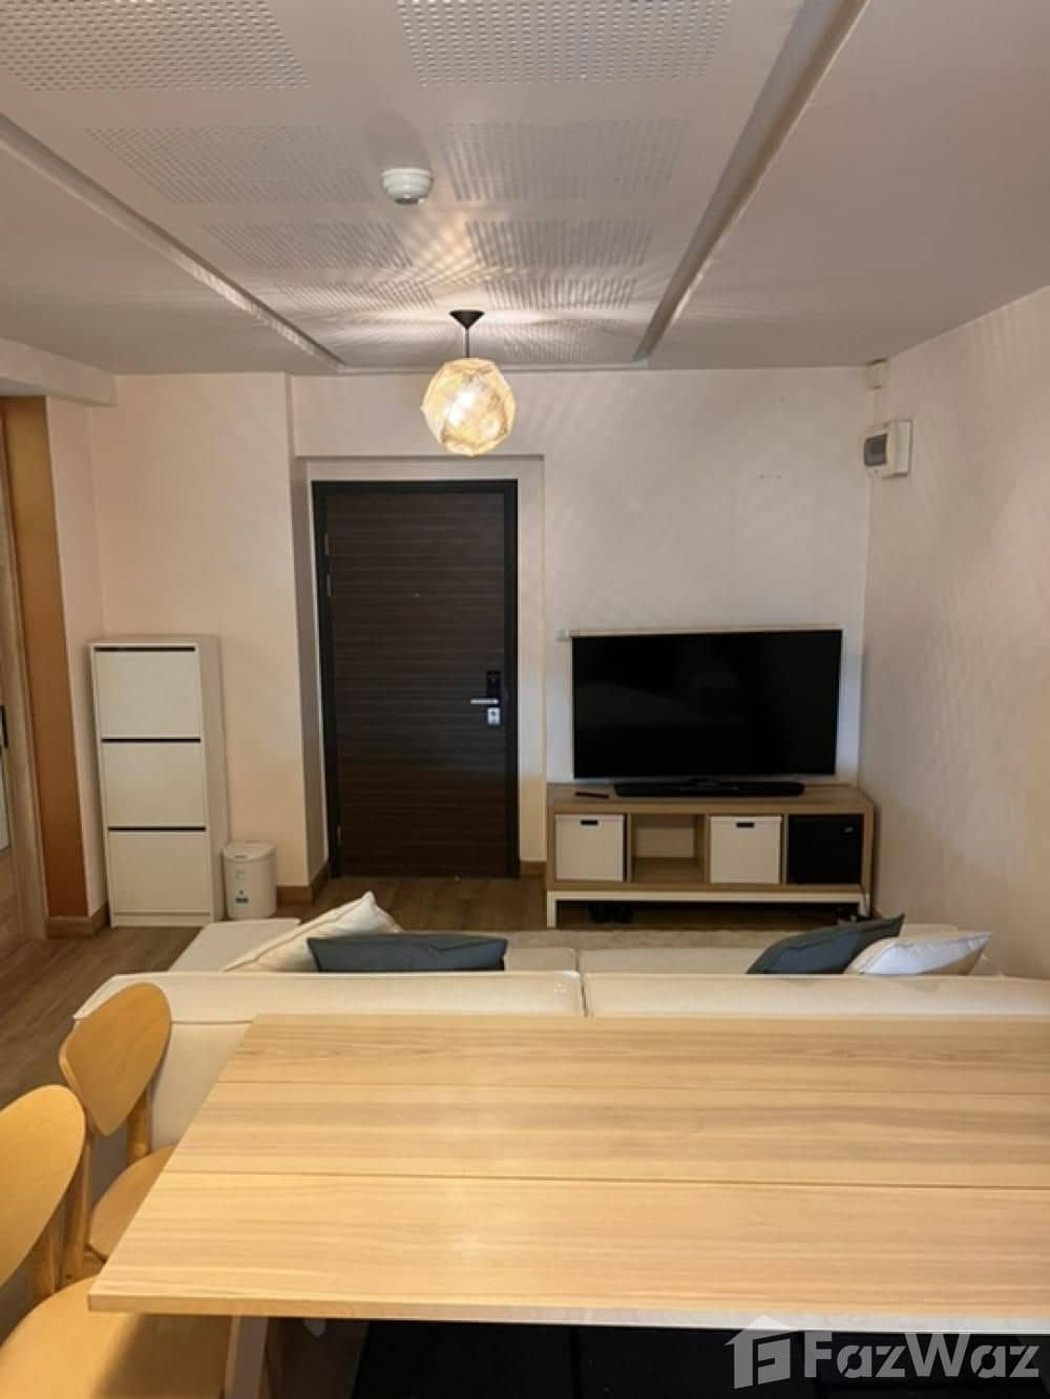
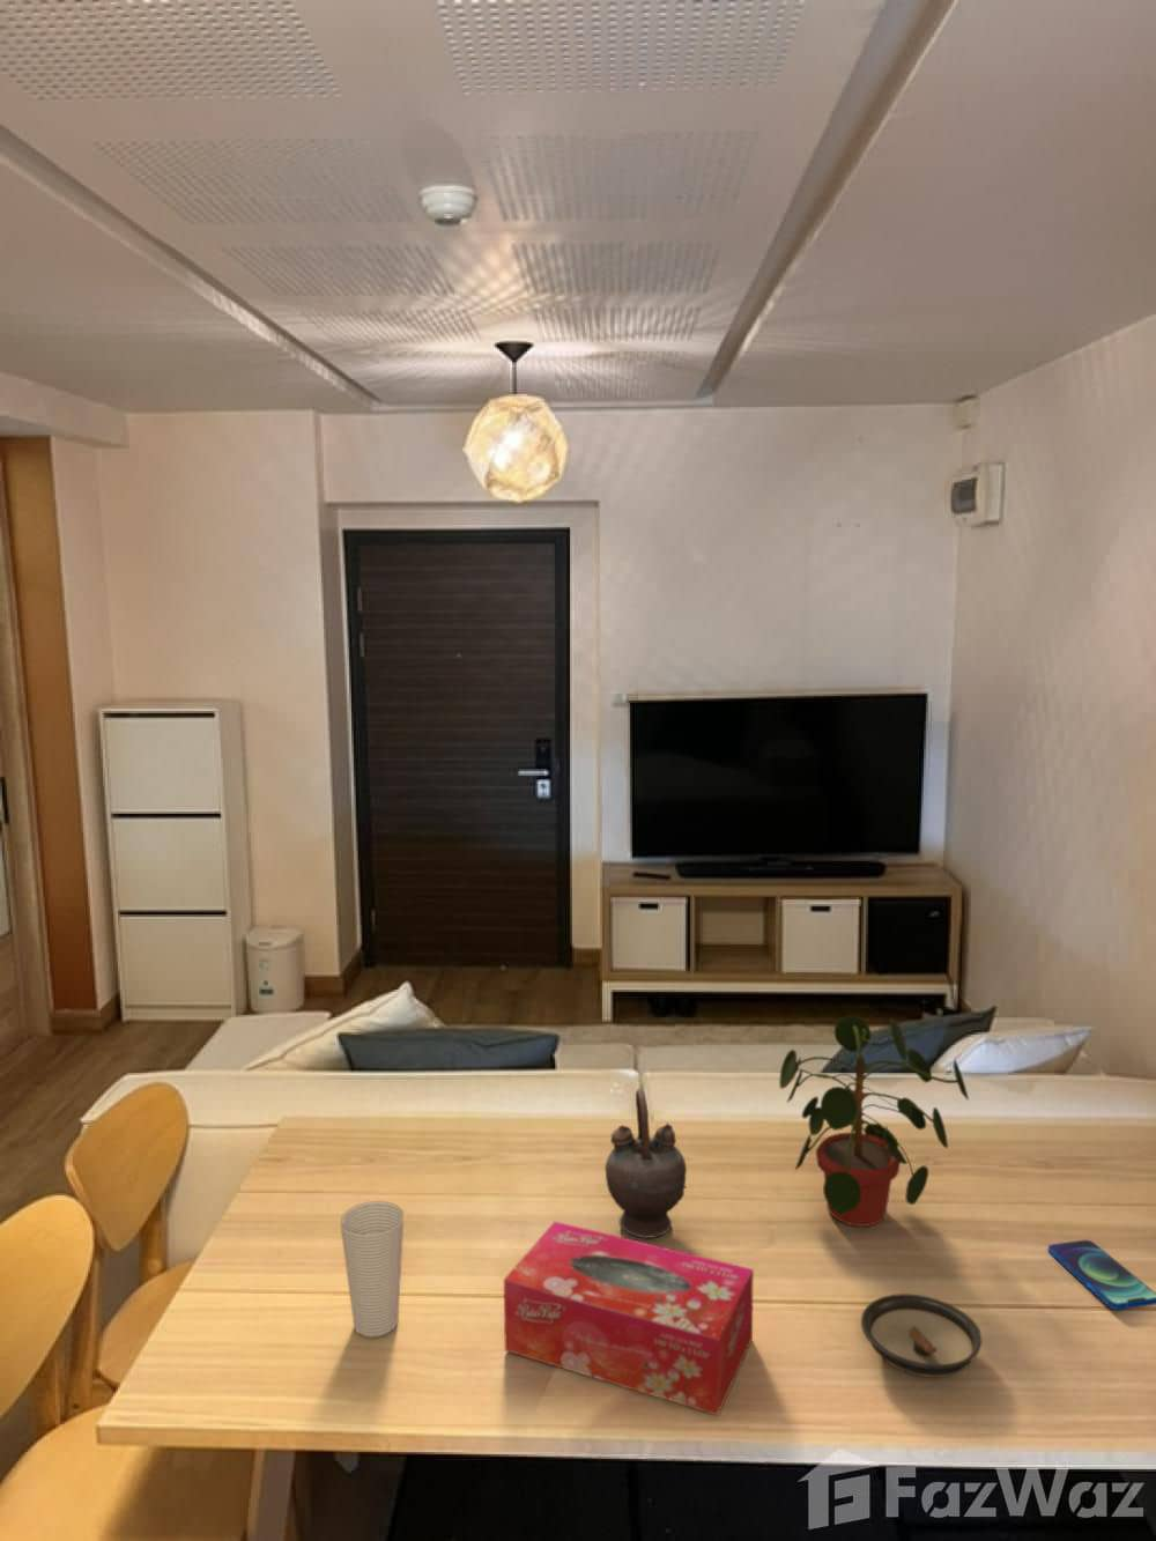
+ tissue box [503,1219,755,1416]
+ teapot [604,1087,687,1240]
+ saucer [860,1292,984,1378]
+ smartphone [1048,1240,1156,1311]
+ cup [340,1200,404,1338]
+ potted plant [778,1015,970,1228]
